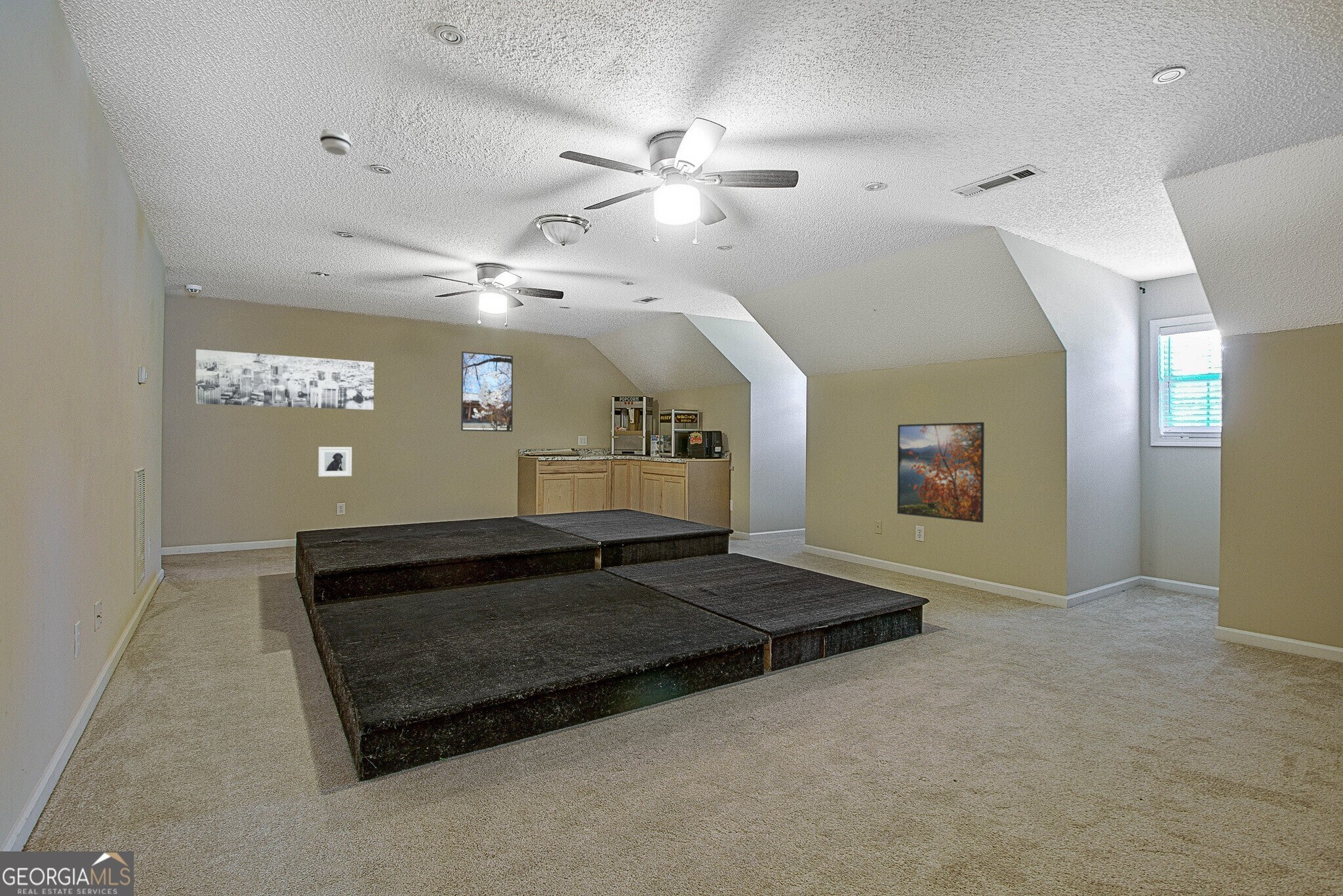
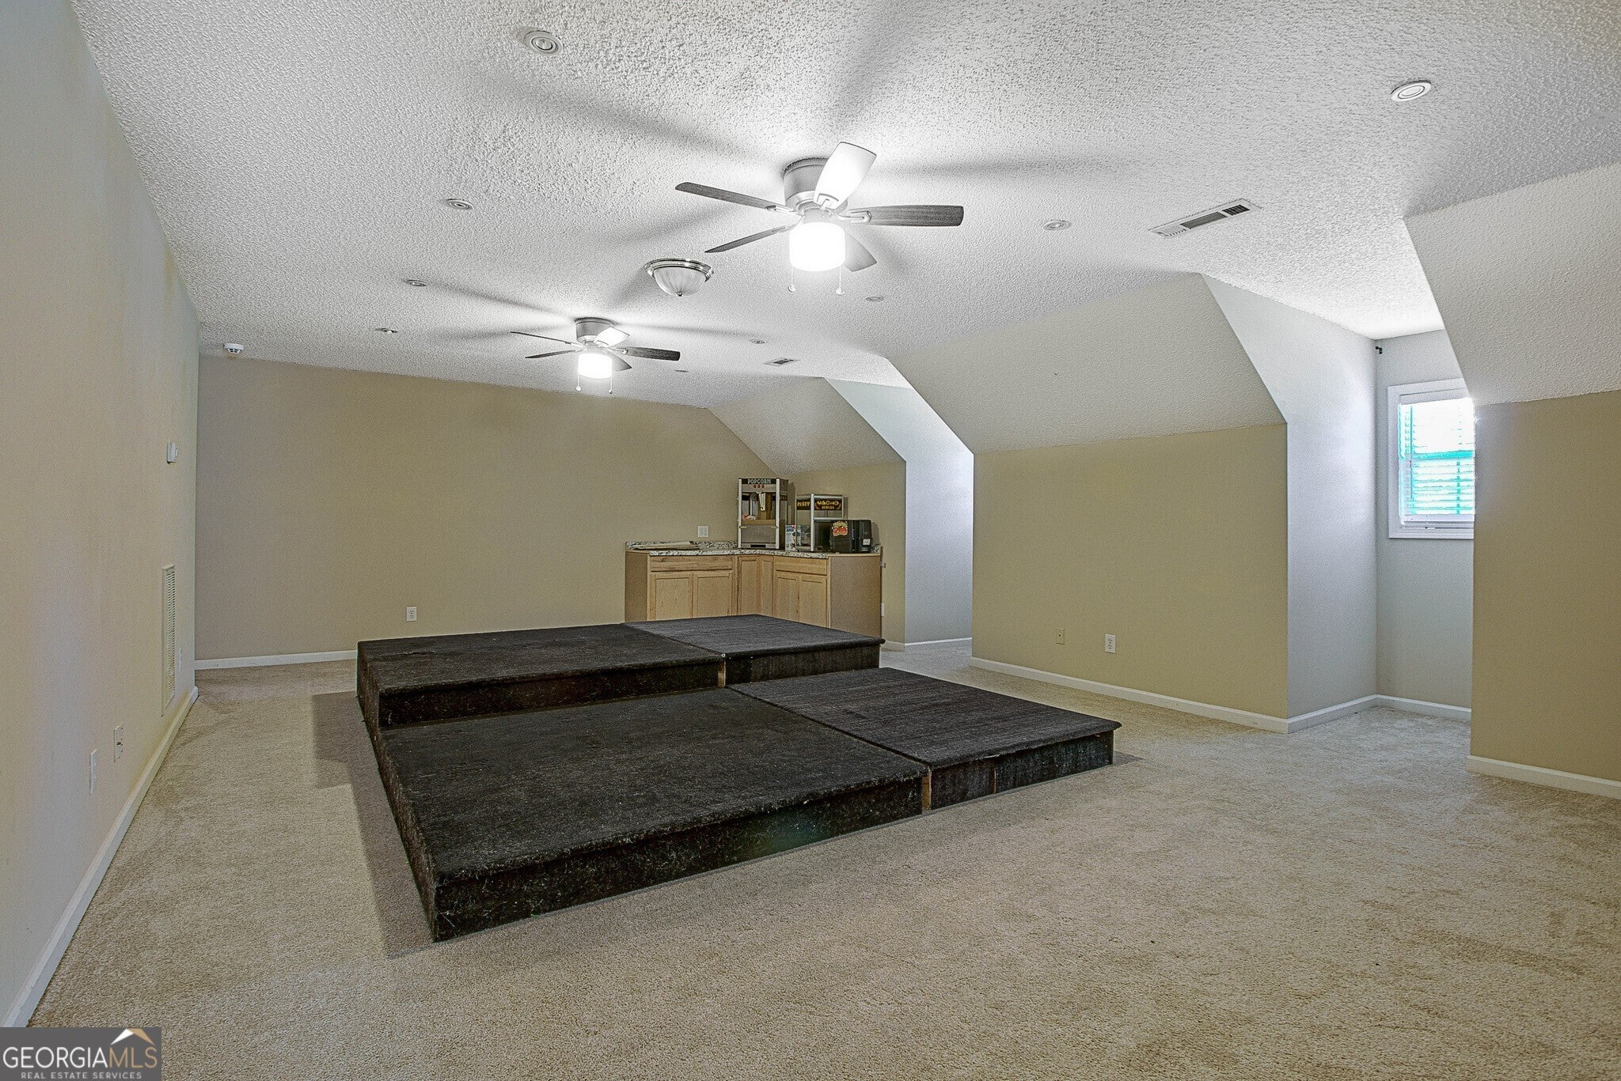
- smoke detector [319,128,352,156]
- wall art [195,349,374,411]
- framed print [460,351,513,433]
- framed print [317,446,353,477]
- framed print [896,421,985,523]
